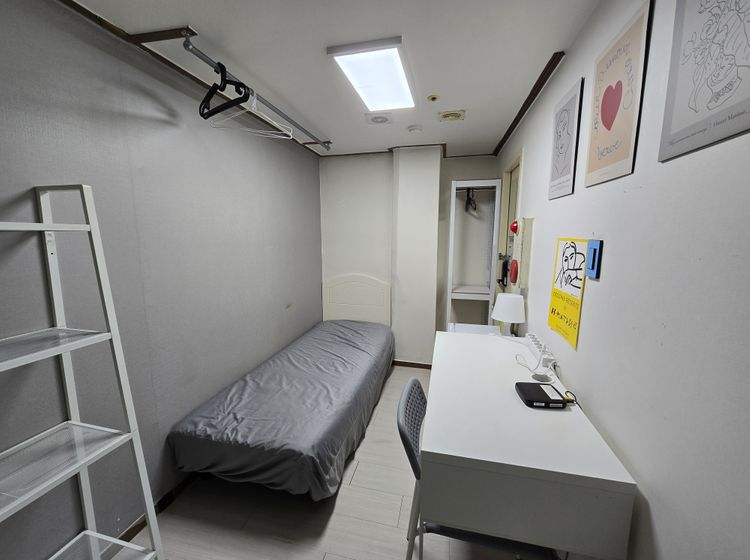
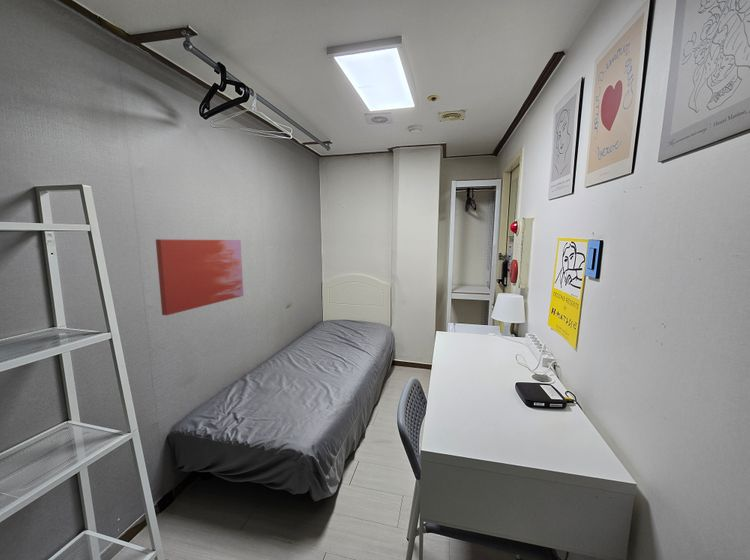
+ wall art [155,238,244,316]
